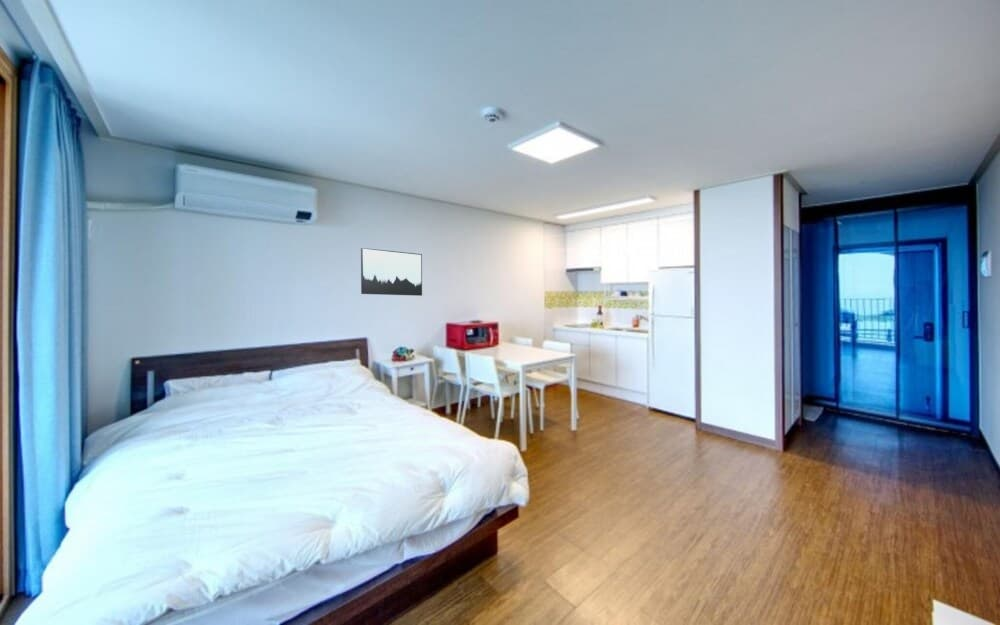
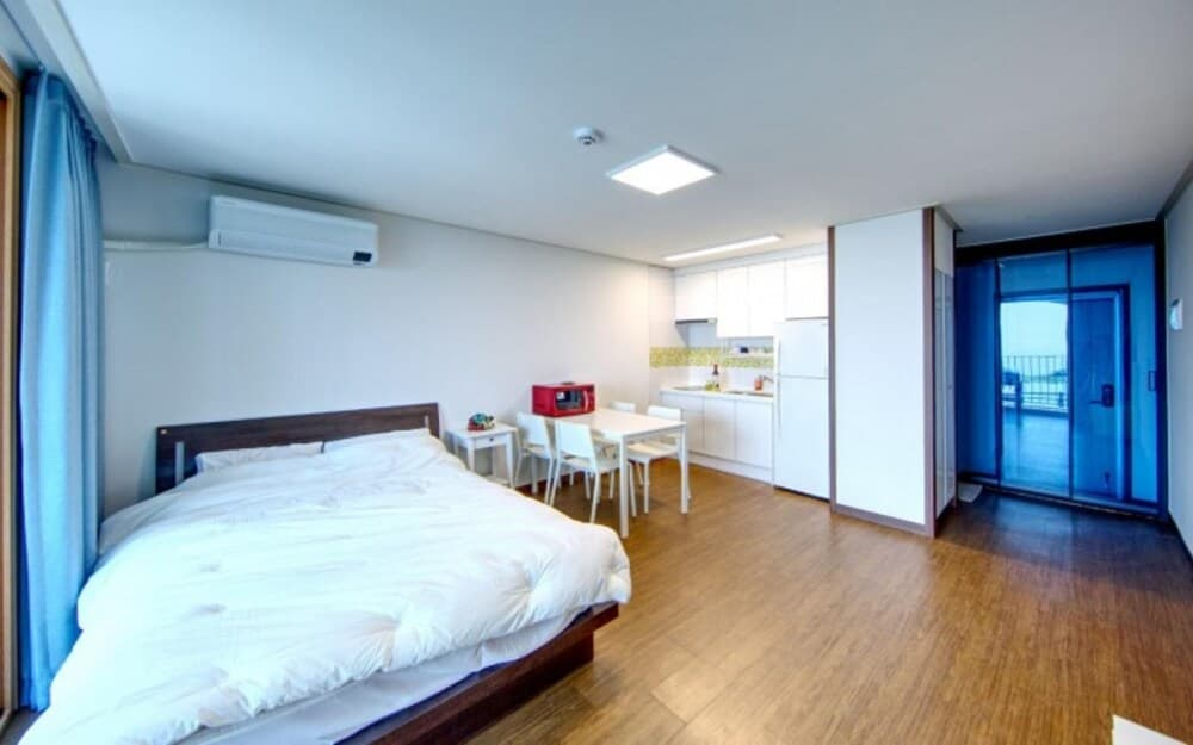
- wall art [360,247,423,297]
